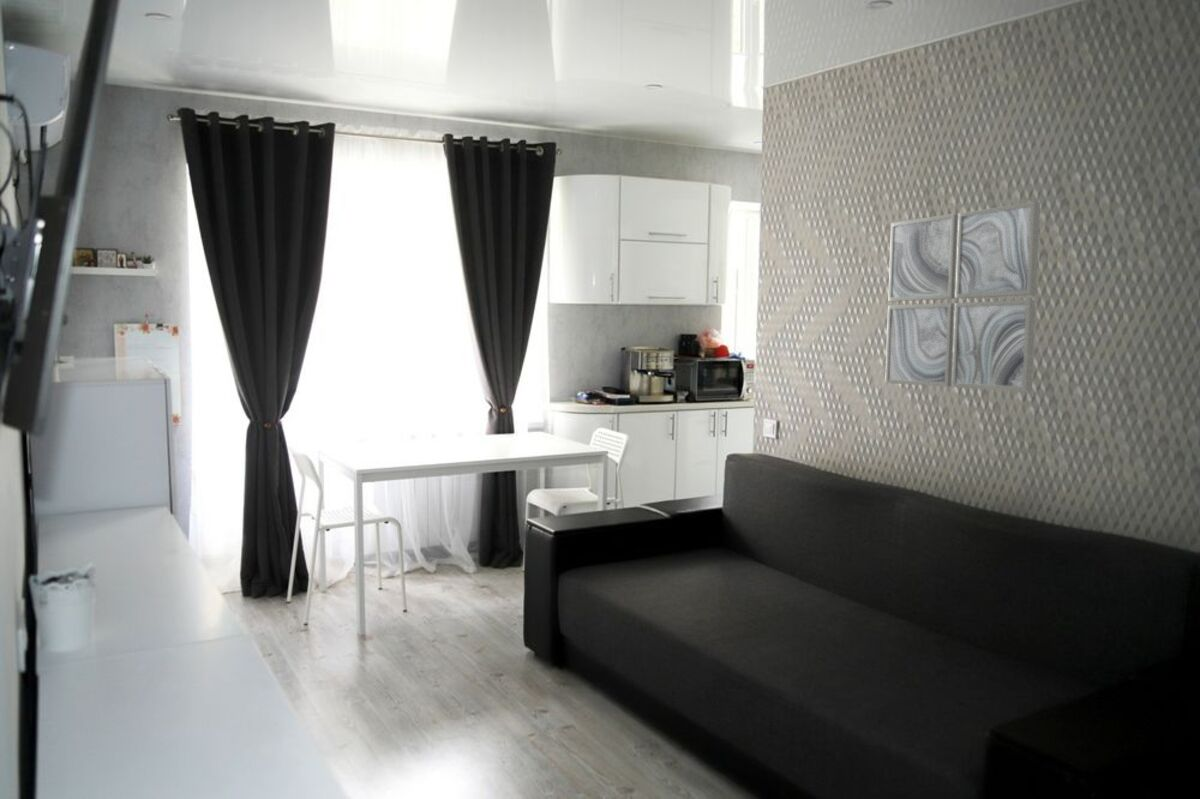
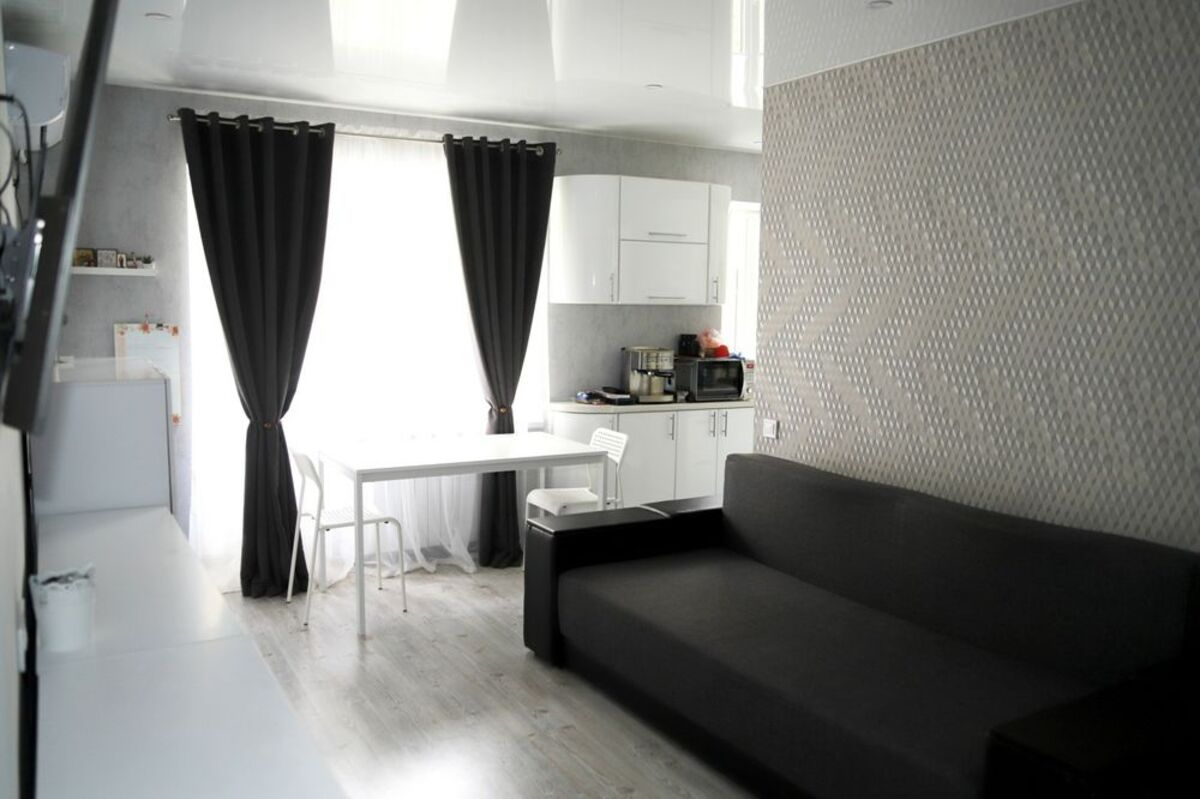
- wall art [884,201,1041,392]
